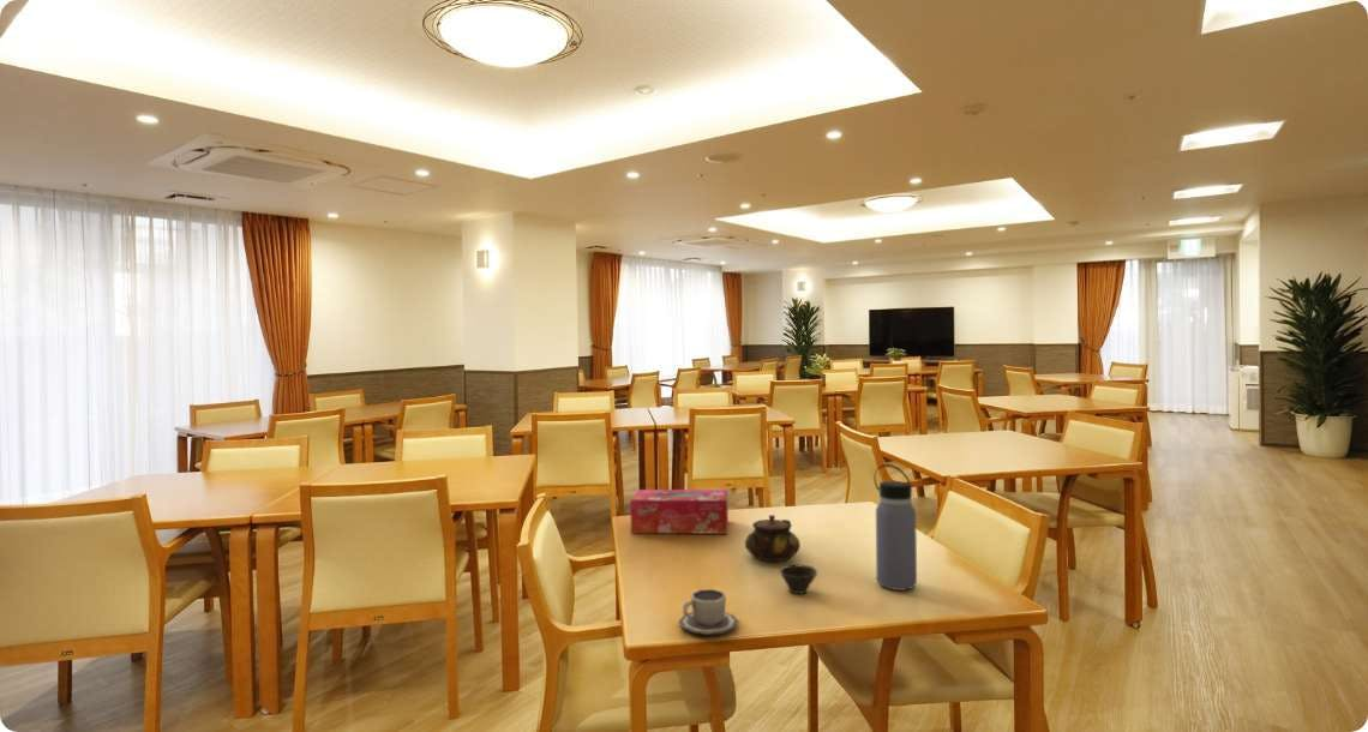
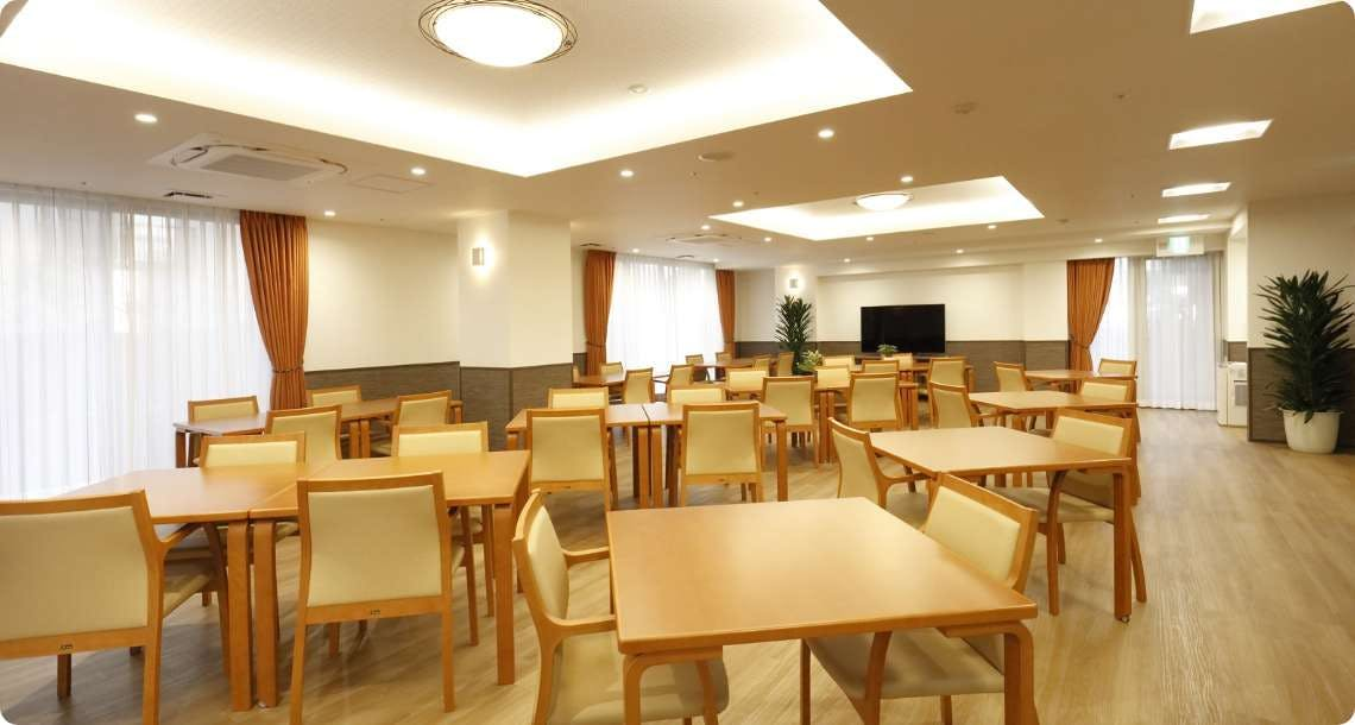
- cup [779,563,818,595]
- water bottle [872,463,918,592]
- teapot [744,514,802,563]
- tissue box [629,488,730,535]
- cup [678,588,739,636]
